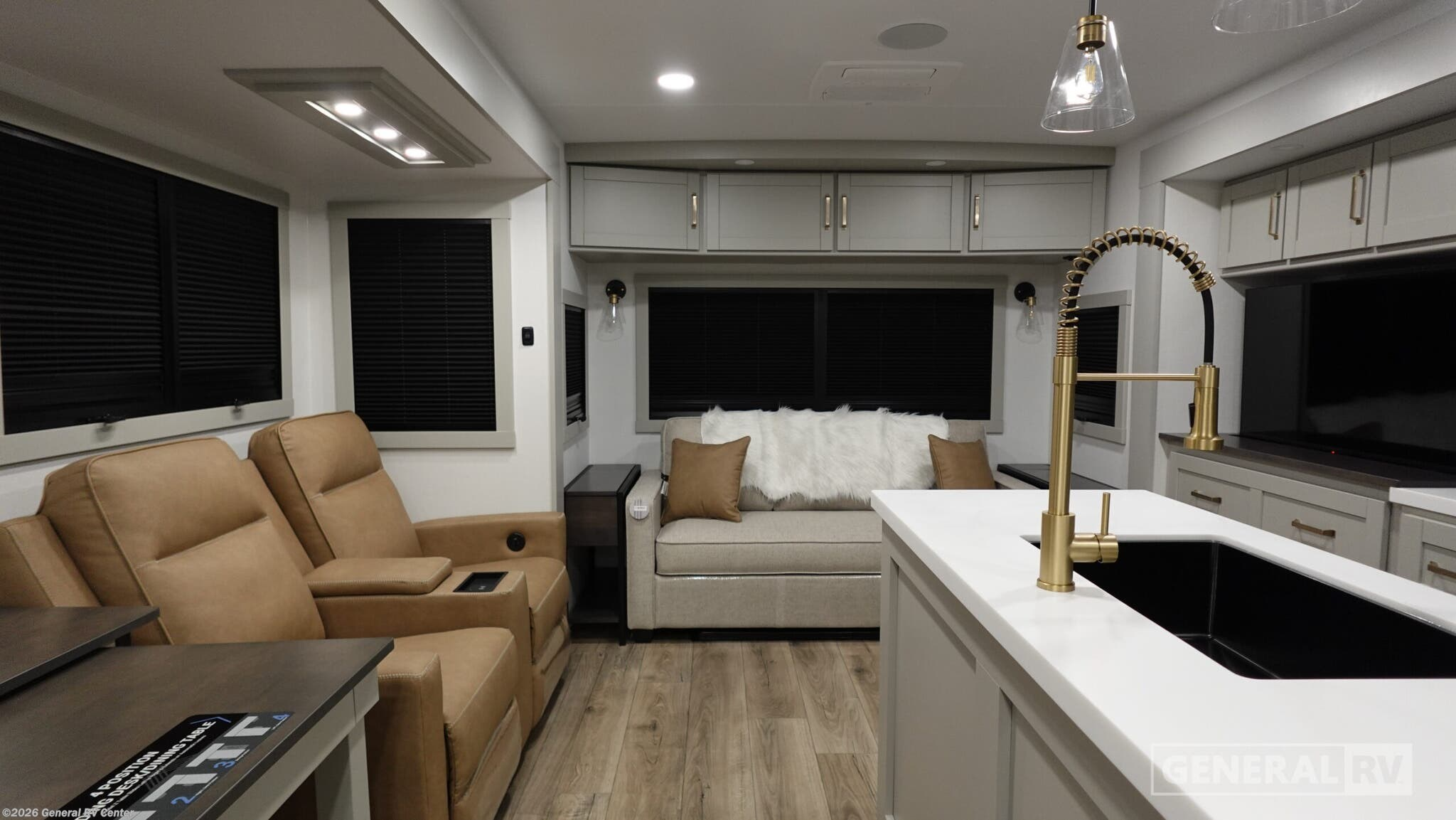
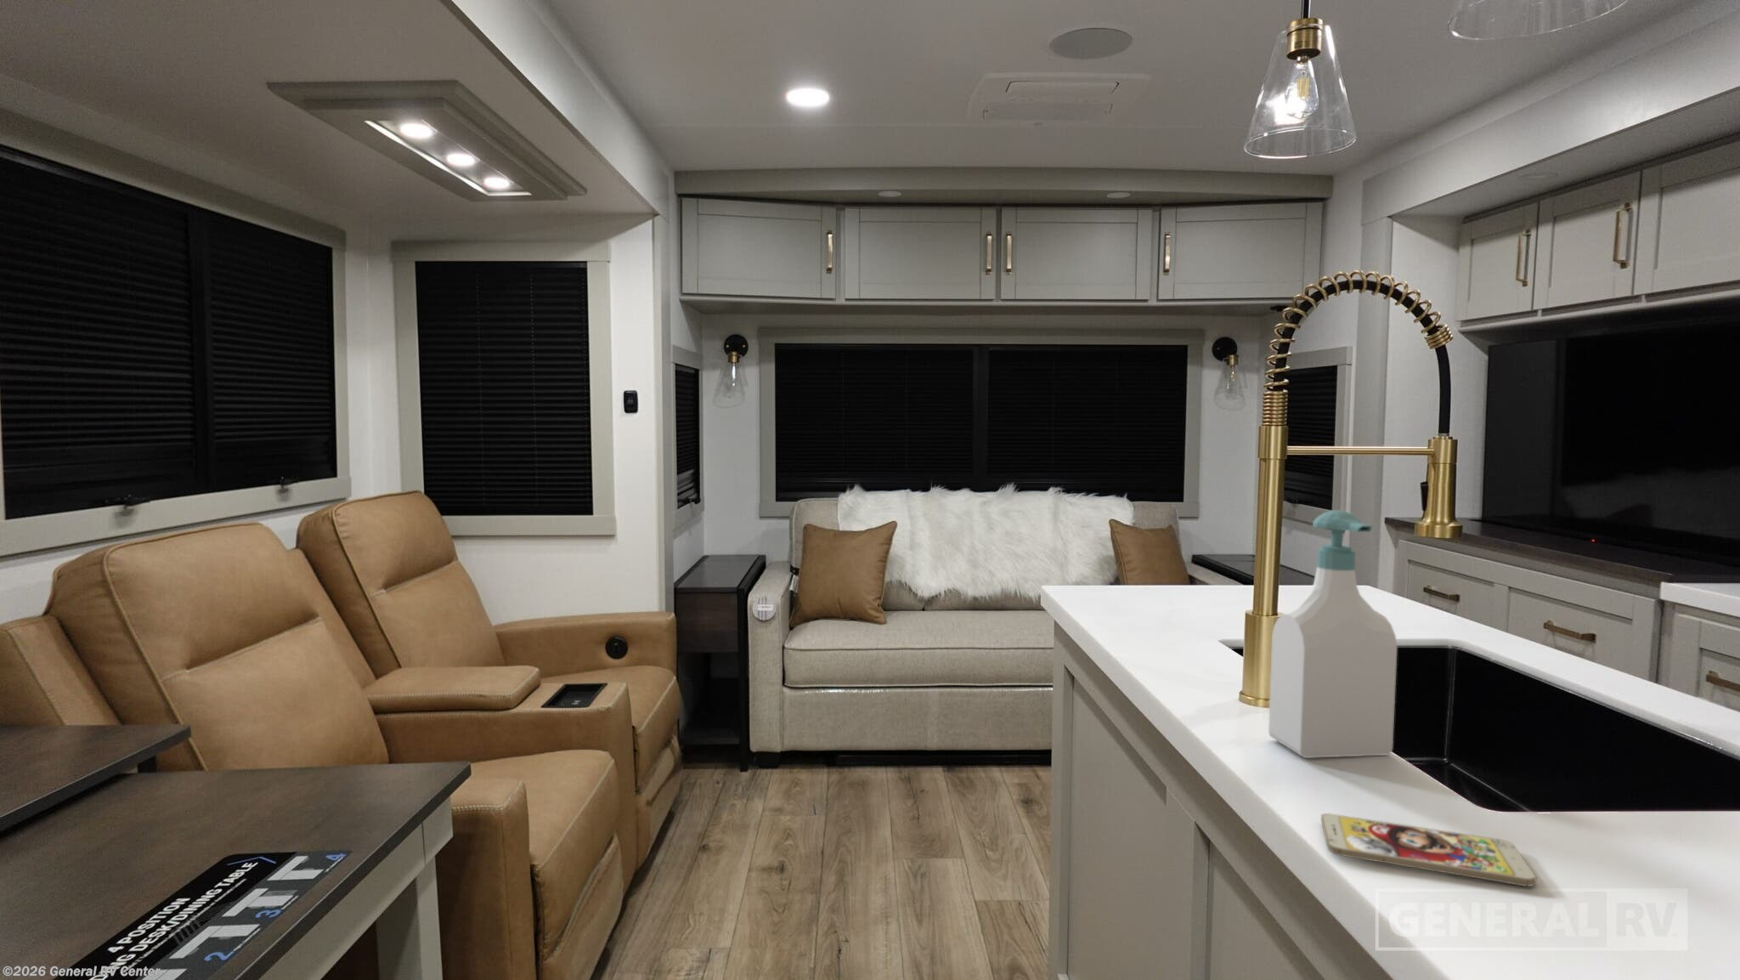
+ smartphone [1321,813,1538,887]
+ soap bottle [1268,509,1397,759]
